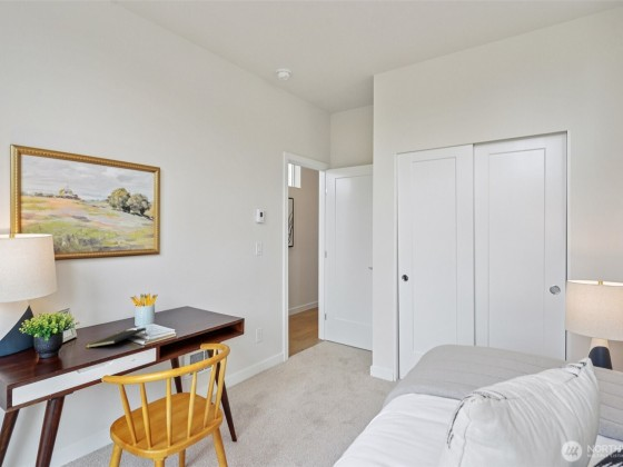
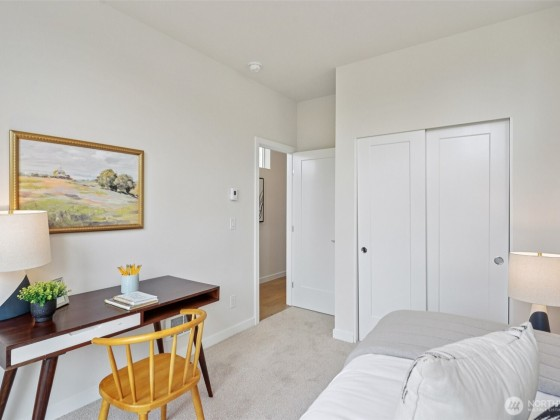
- notepad [85,327,148,349]
